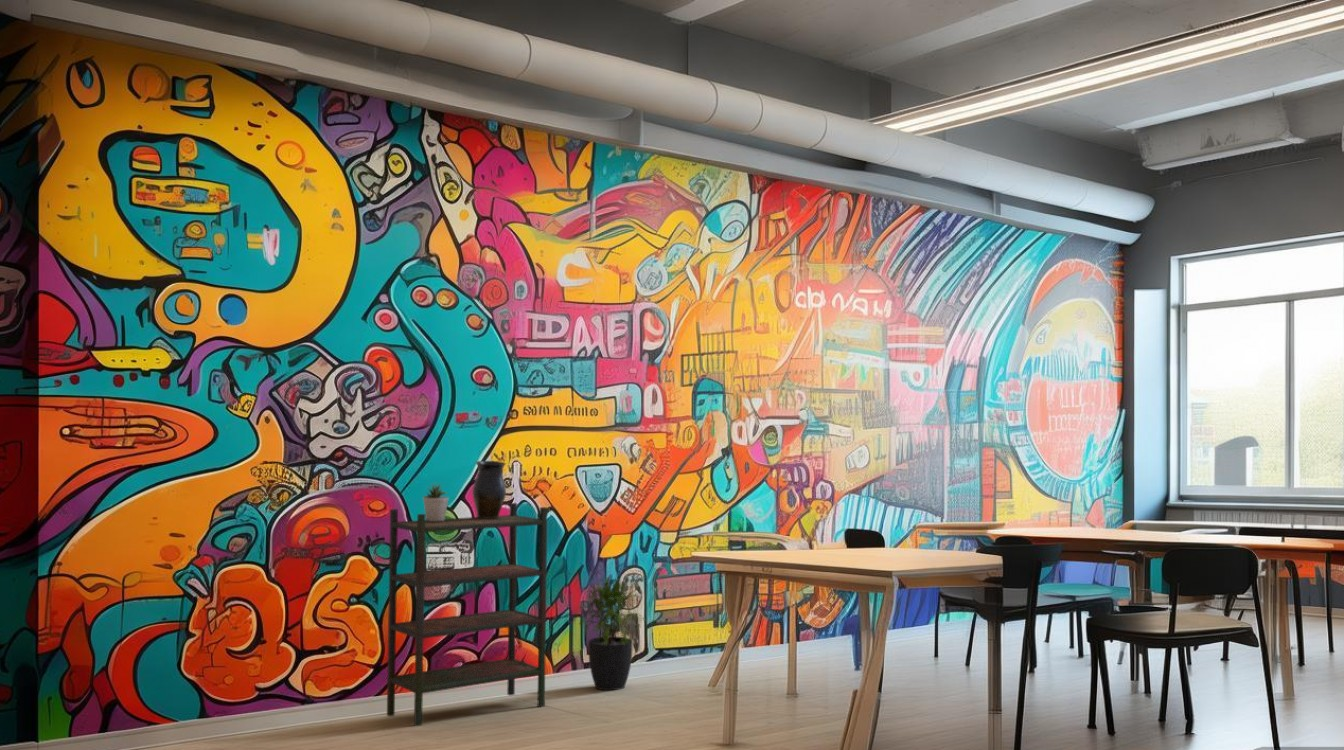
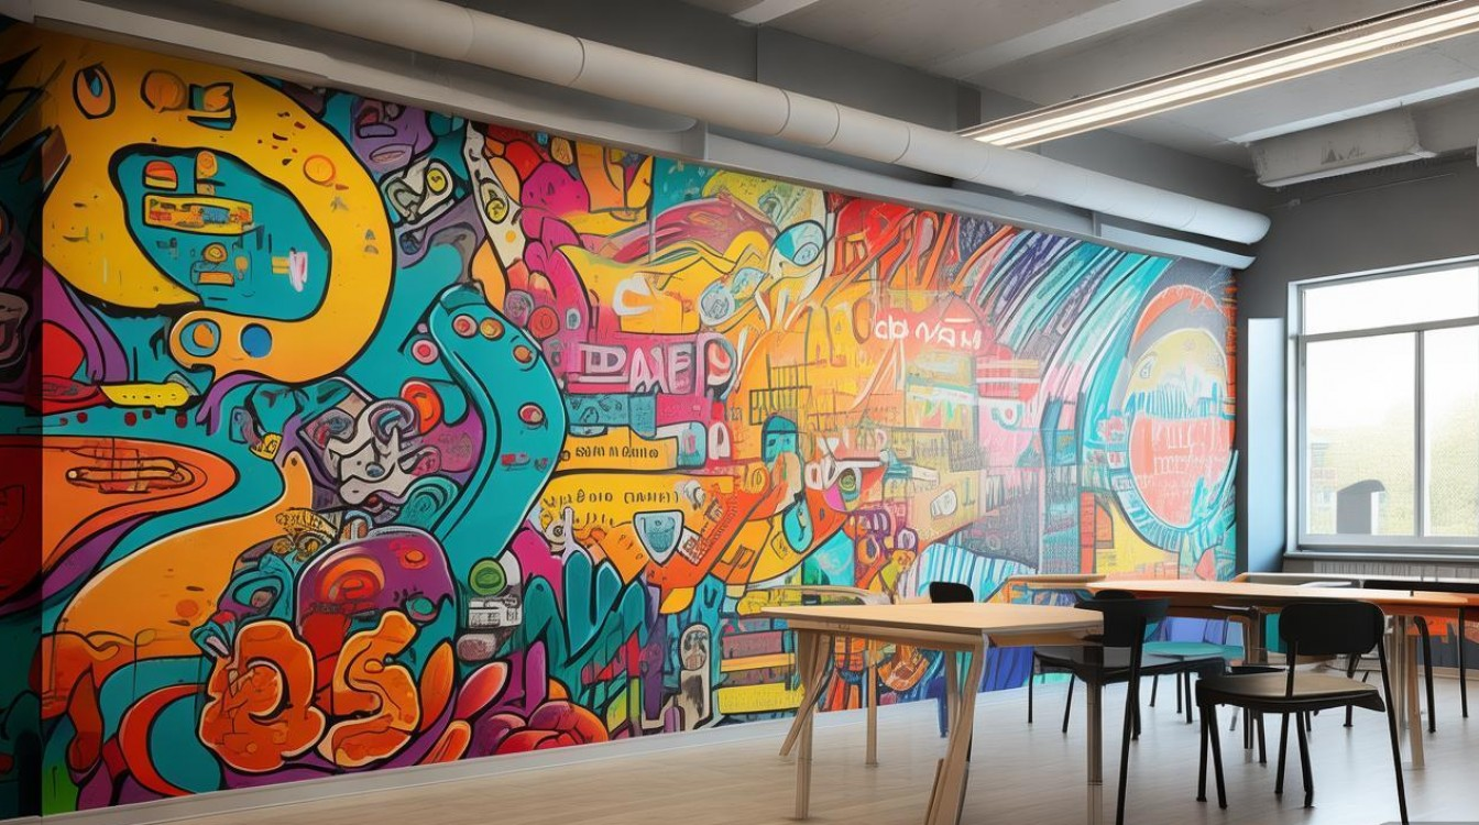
- potted plant [576,577,647,691]
- bookshelf [386,502,548,727]
- potted plant [420,481,450,522]
- vase [471,460,507,519]
